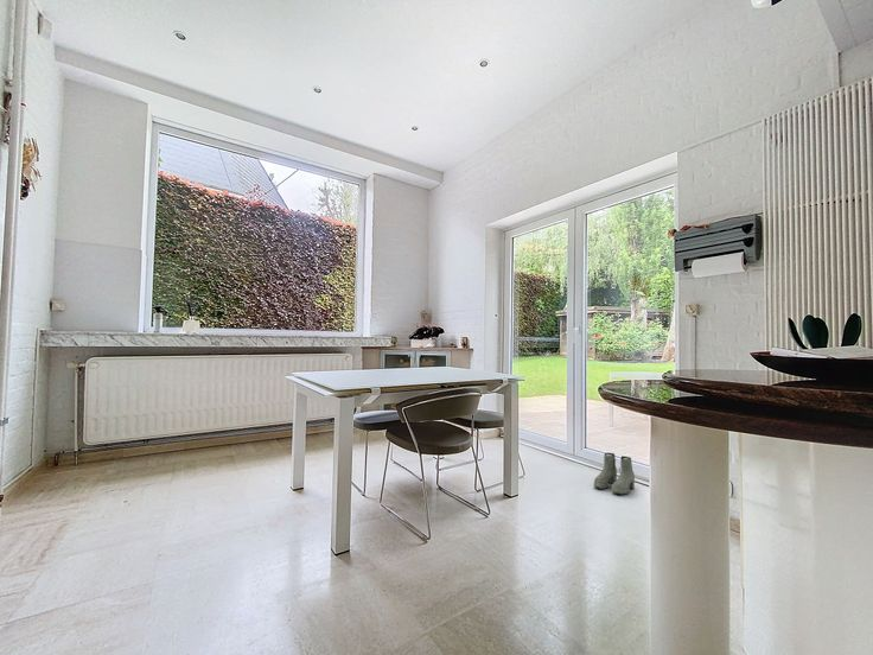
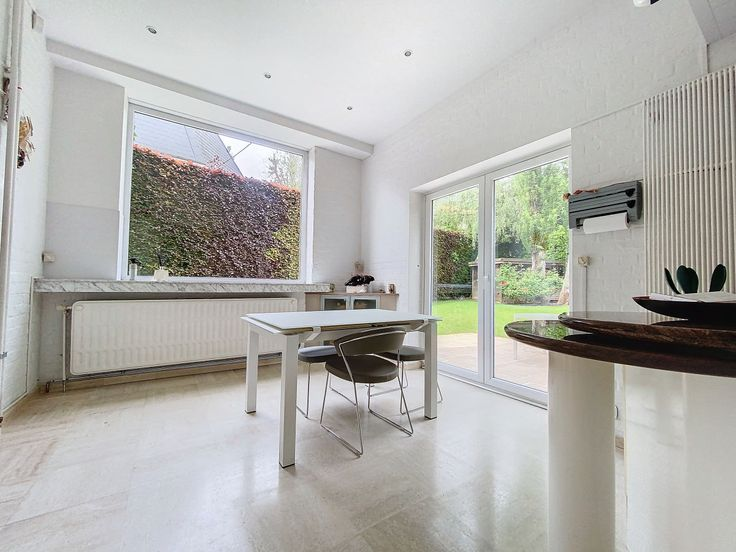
- boots [593,452,636,496]
